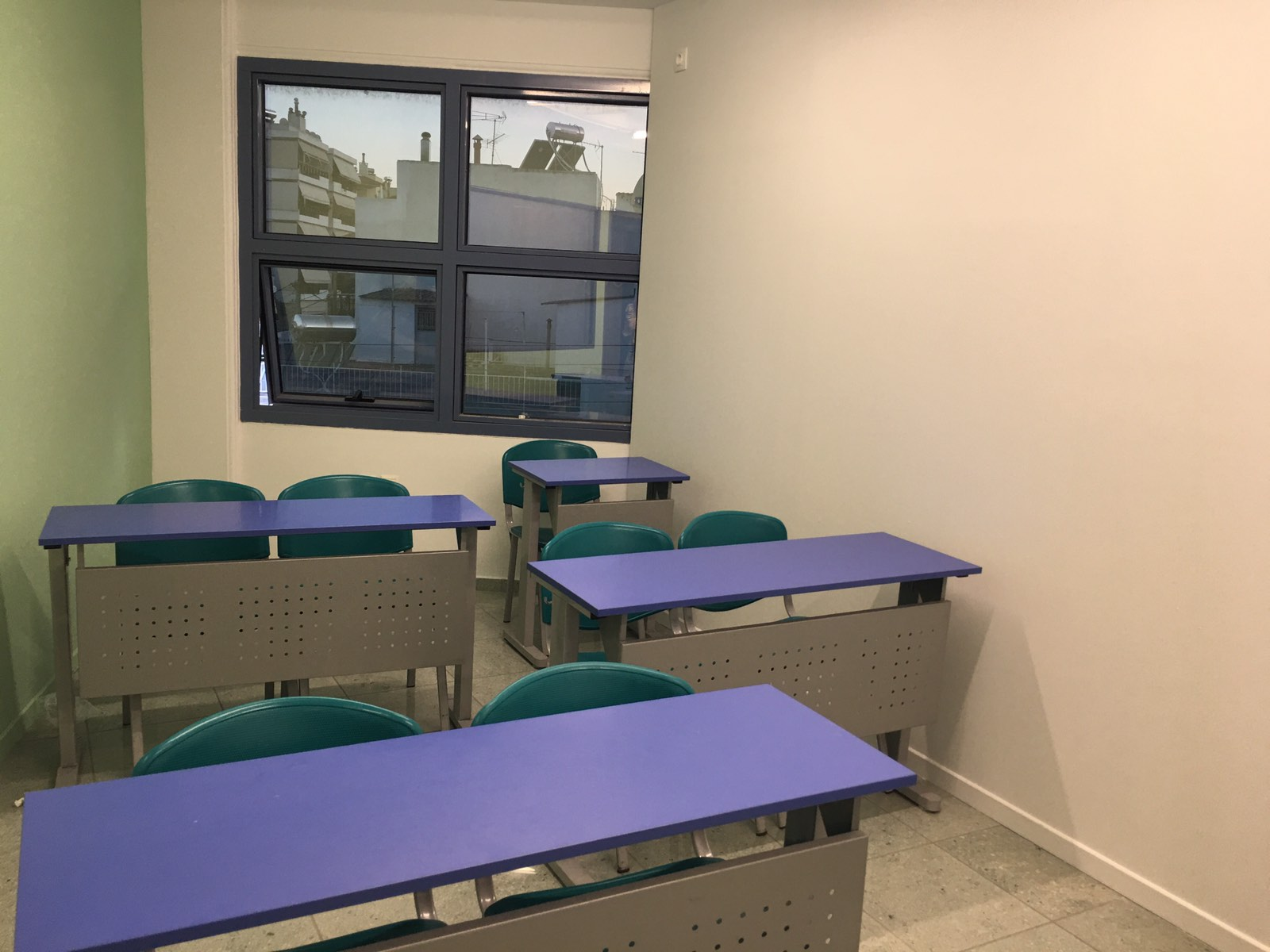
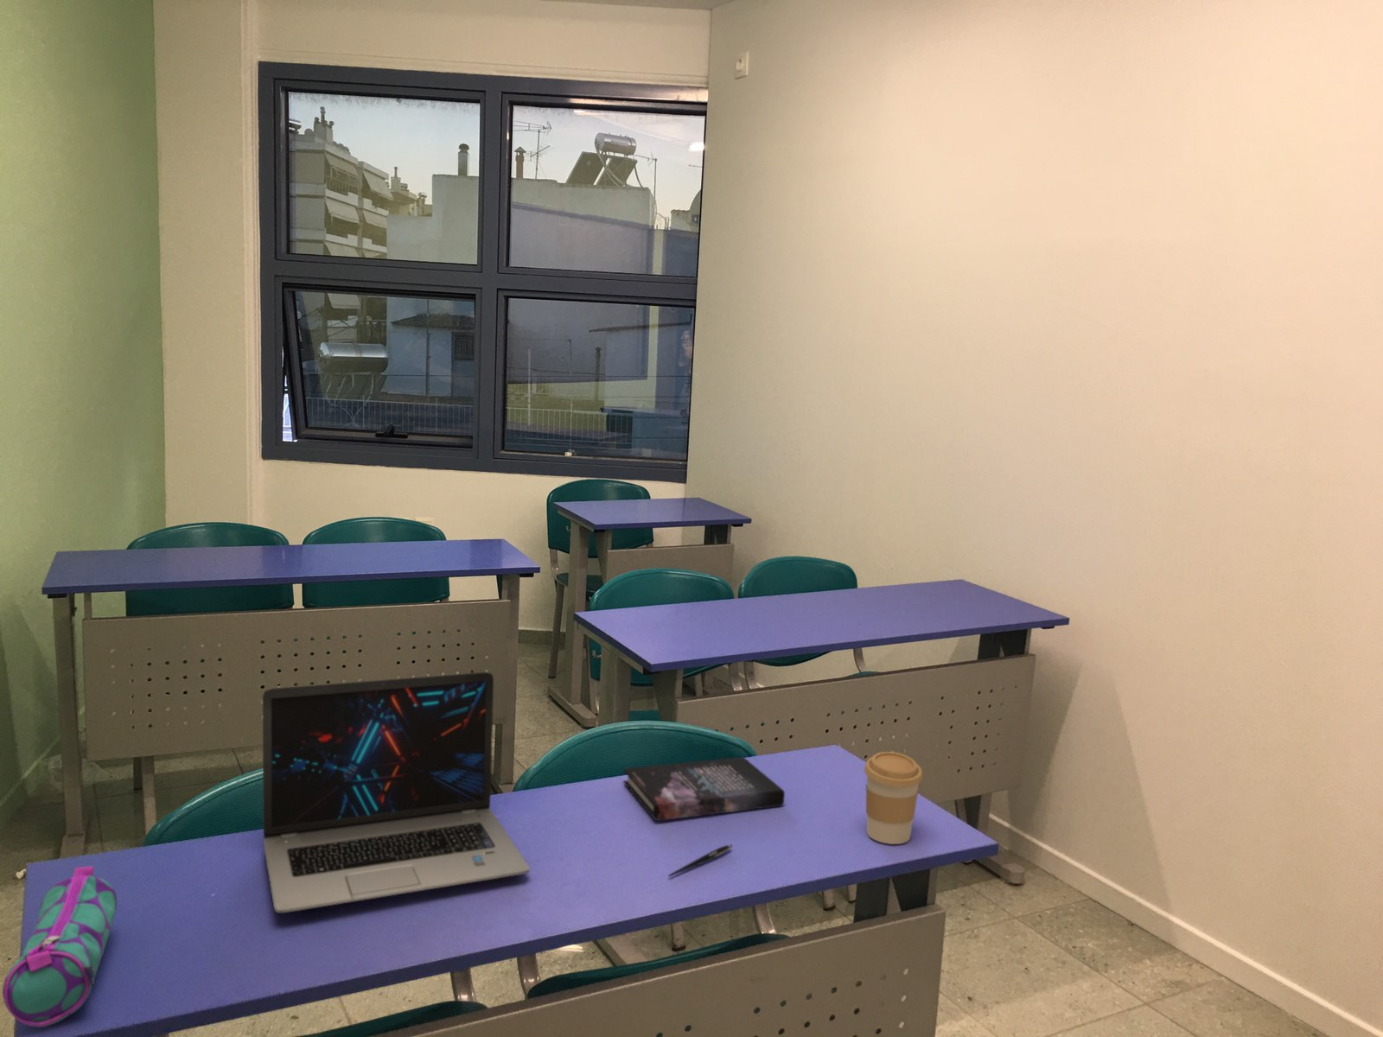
+ pencil case [2,865,118,1028]
+ coffee cup [864,751,923,845]
+ laptop [262,671,530,914]
+ pen [668,844,733,878]
+ book [622,756,786,821]
